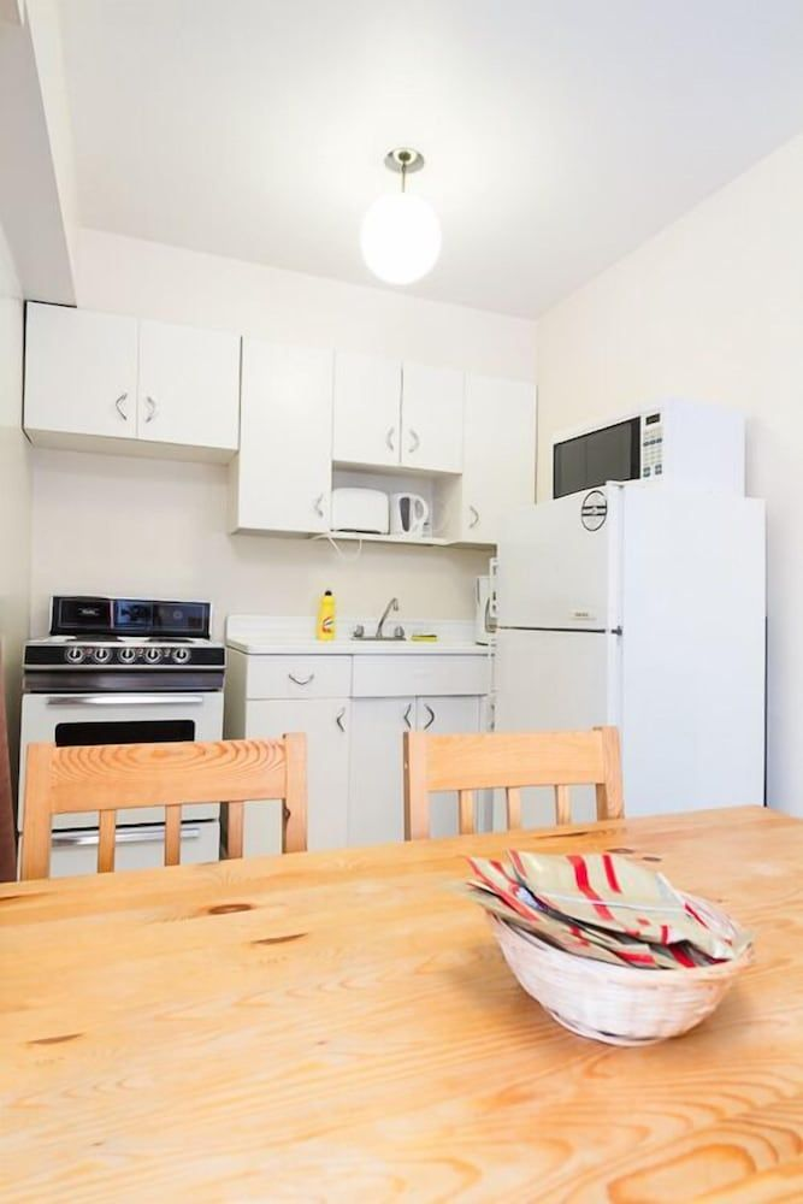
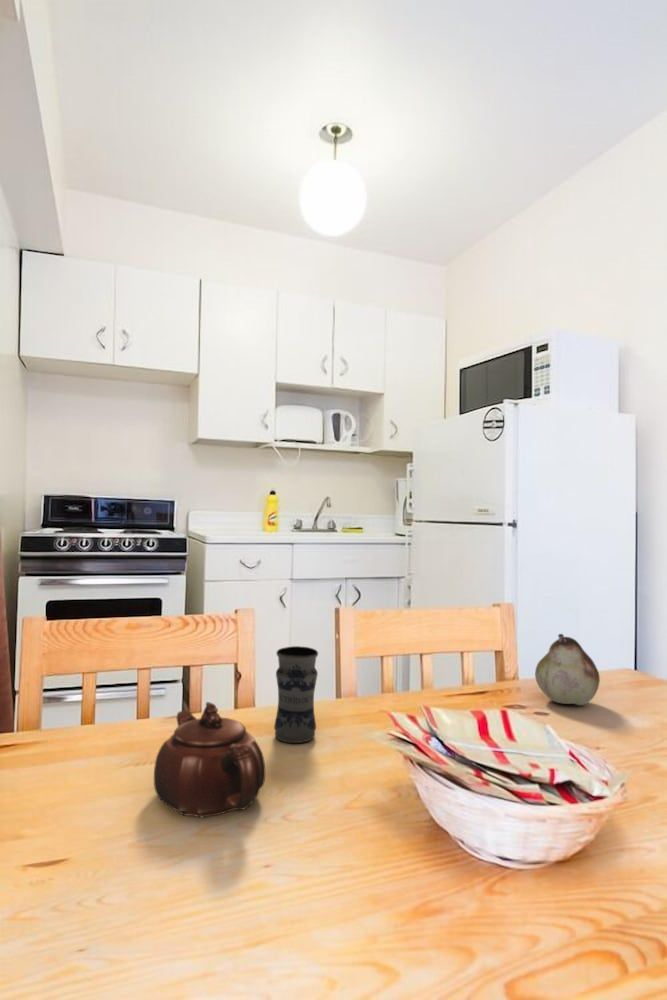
+ fruit [534,633,601,707]
+ jar [273,645,319,744]
+ teapot [153,701,266,818]
